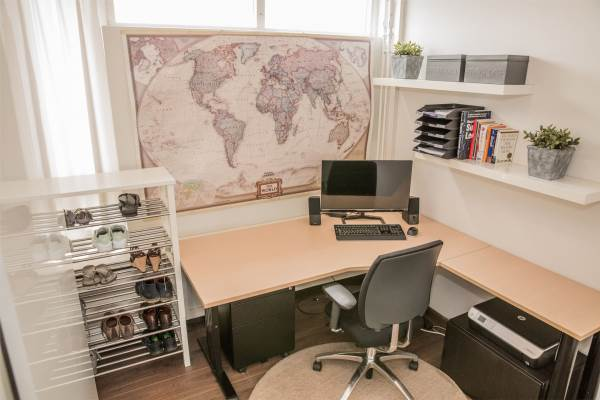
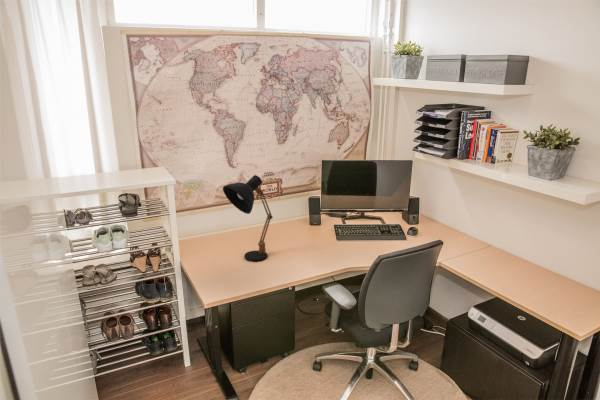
+ desk lamp [222,174,274,262]
